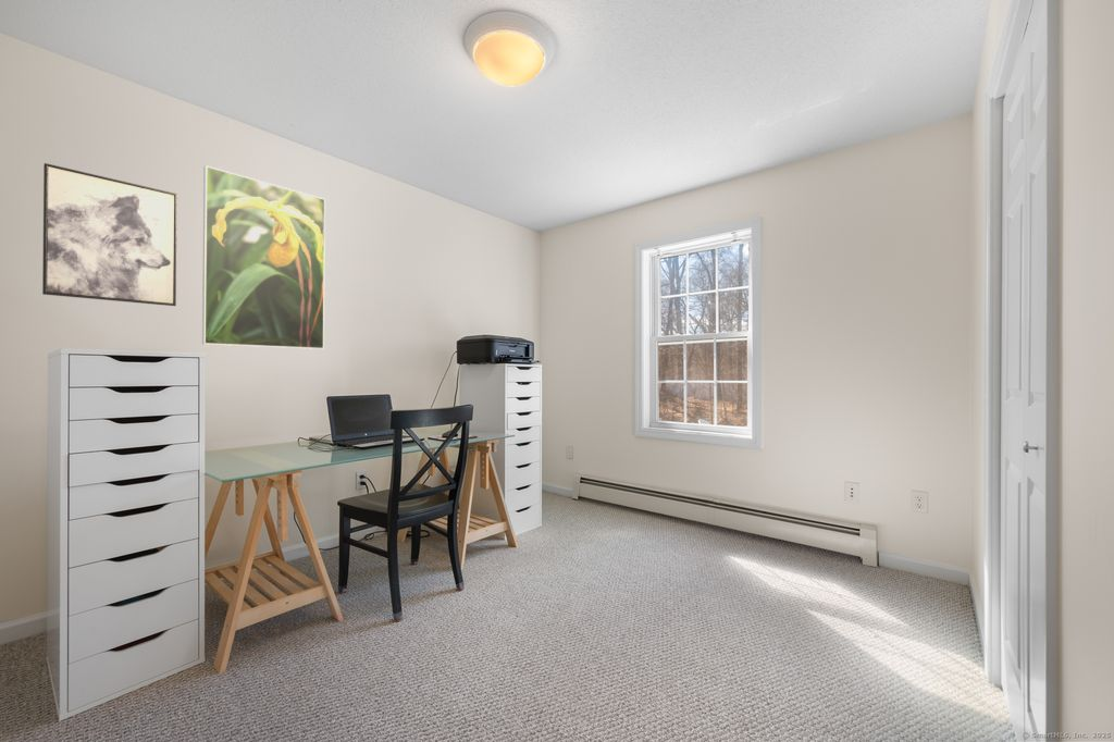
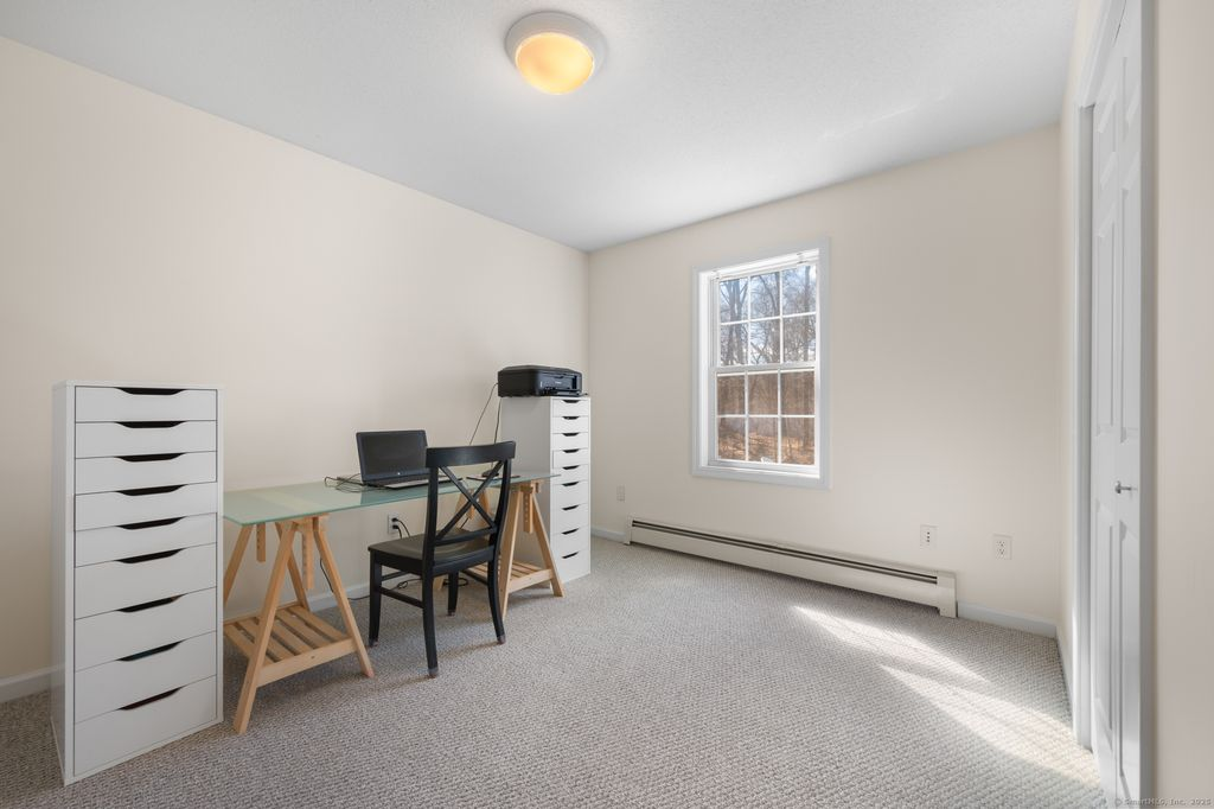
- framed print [201,164,326,350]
- wall art [41,162,178,307]
